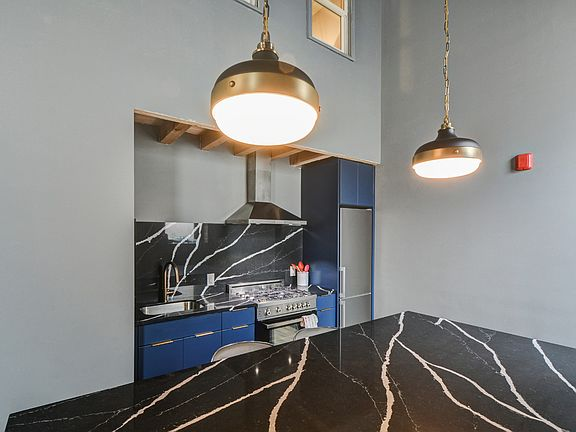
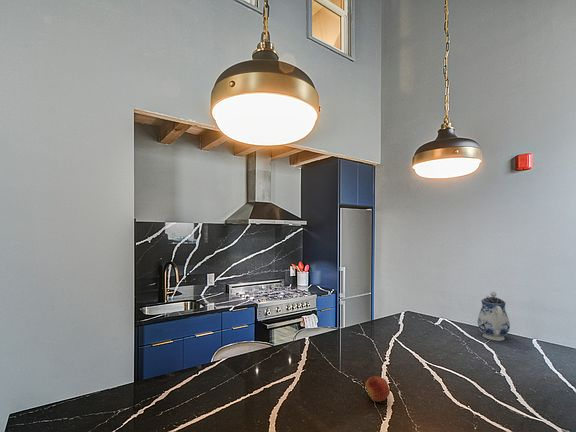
+ fruit [365,375,391,402]
+ teapot [477,290,511,342]
